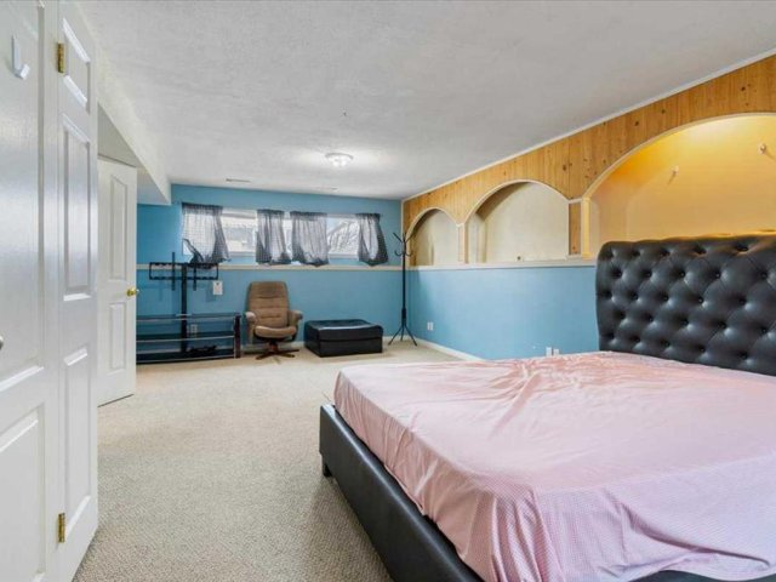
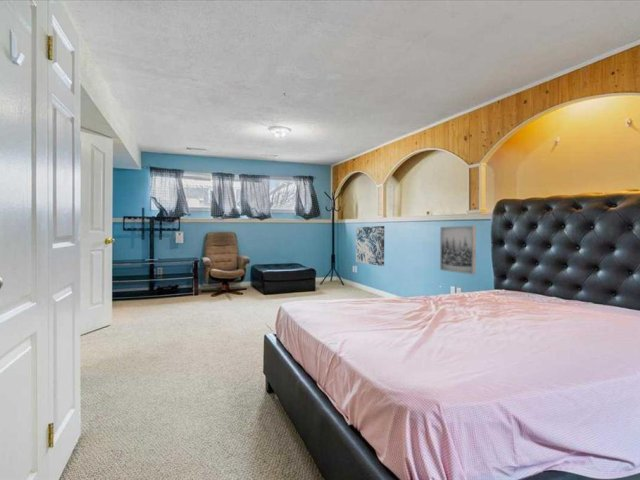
+ wall art [439,225,477,275]
+ wall art [355,225,385,267]
